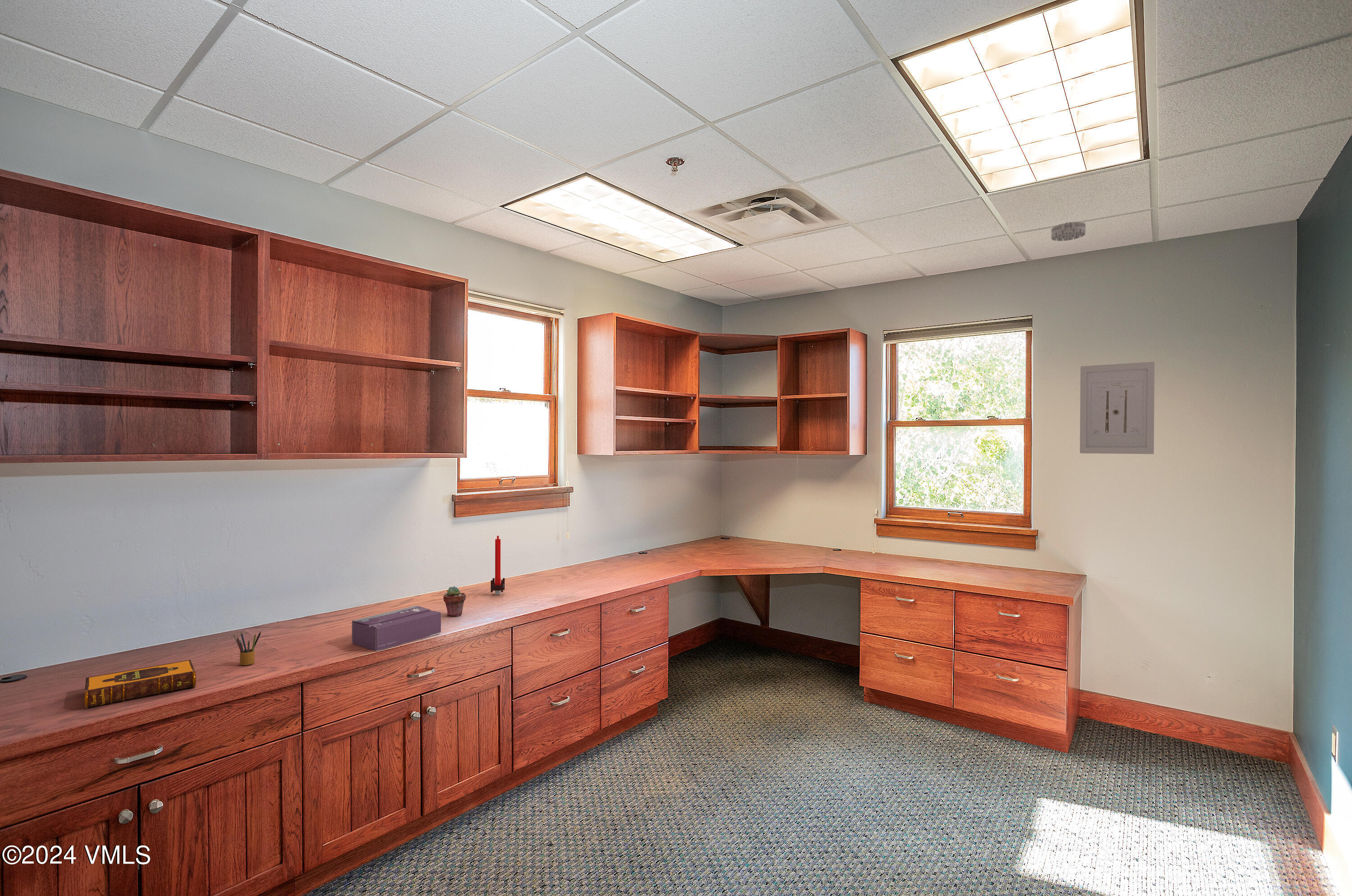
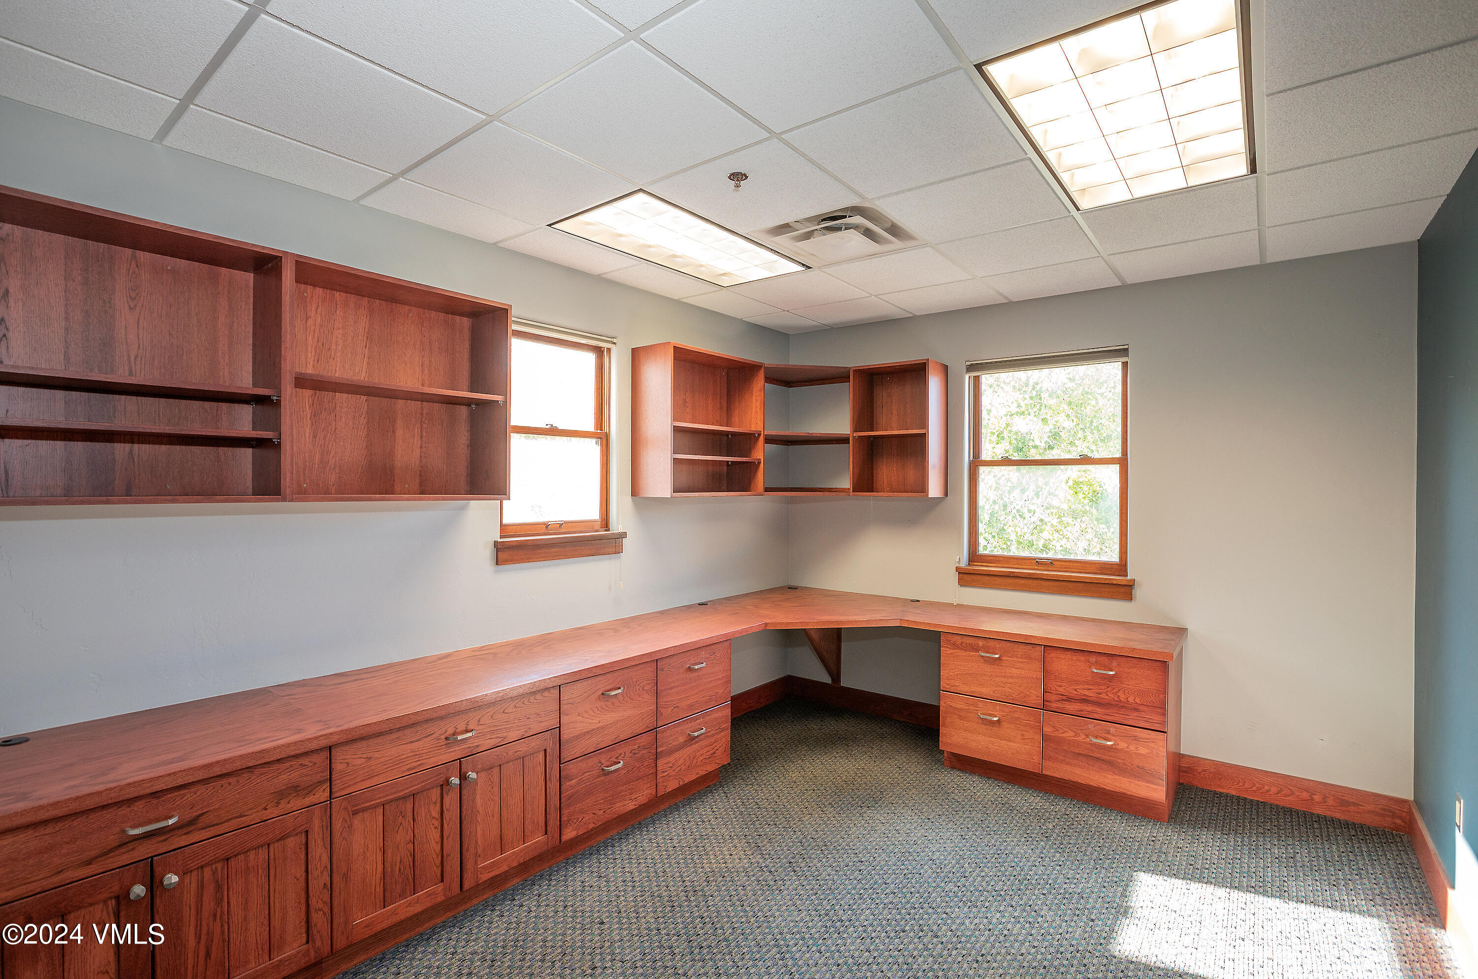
- hardback book [84,659,196,709]
- wall art [1079,361,1155,454]
- smoke detector [1051,221,1086,242]
- potted succulent [443,586,466,617]
- tissue box [352,605,442,652]
- candle [490,535,505,595]
- pencil box [233,631,261,666]
